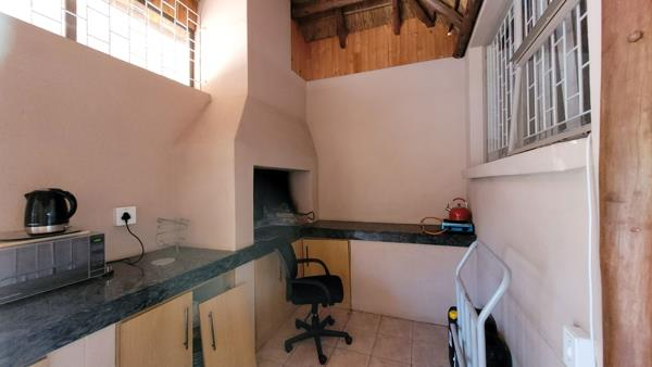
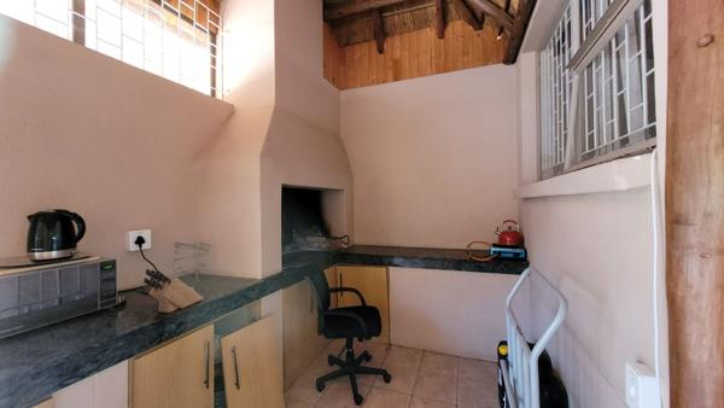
+ knife block [142,268,204,314]
